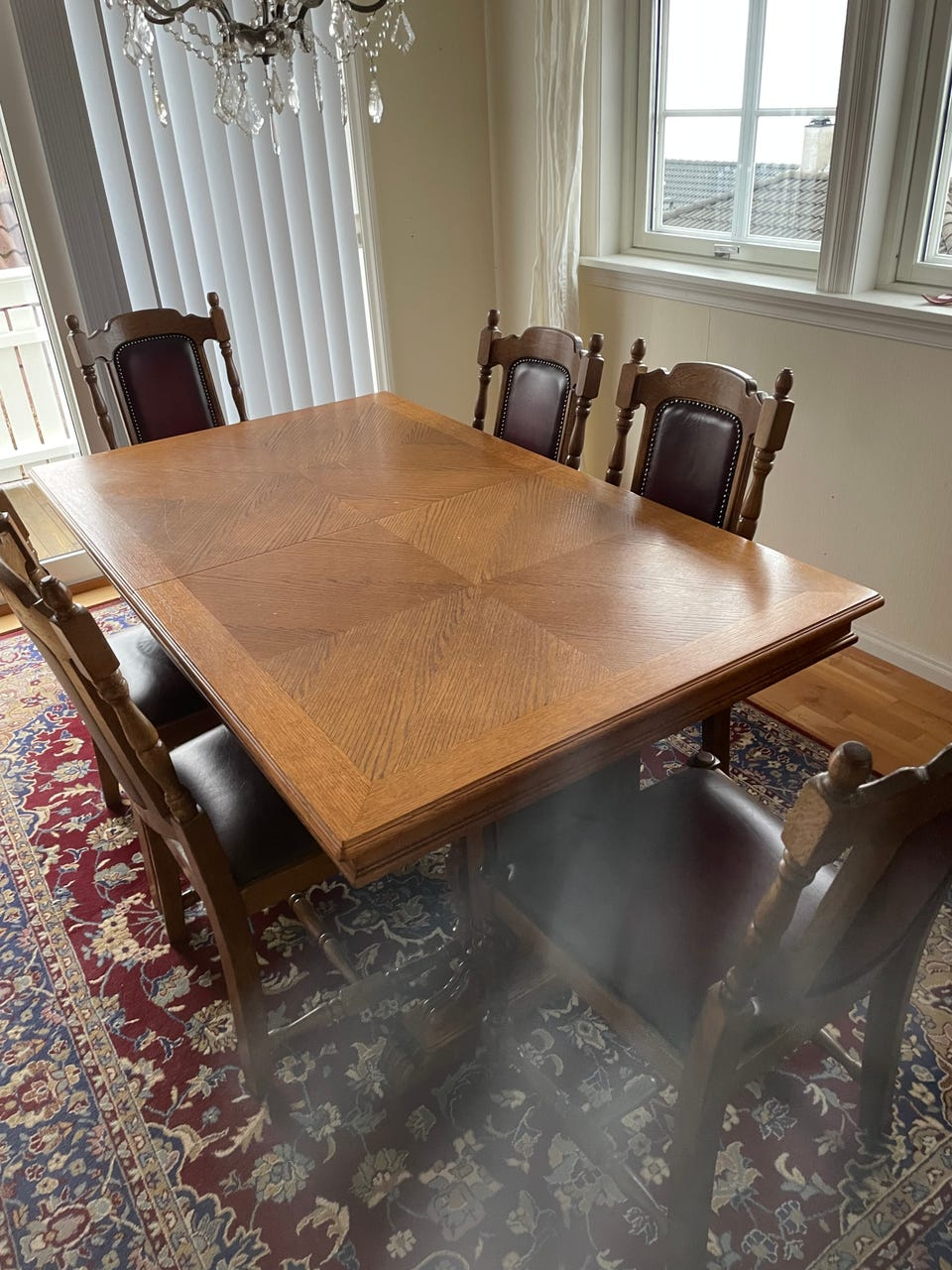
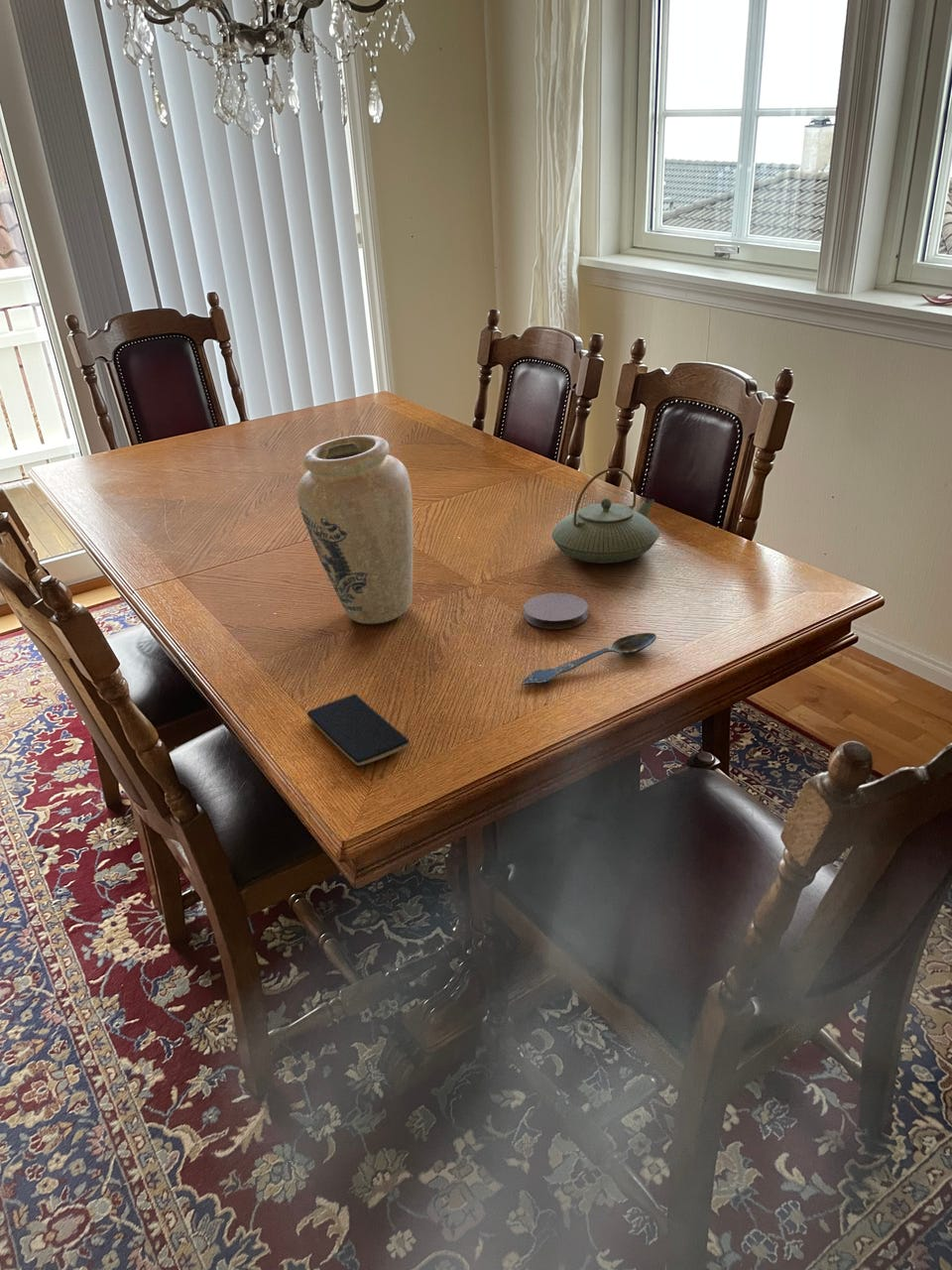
+ vase [297,435,415,625]
+ spoon [521,632,657,686]
+ teapot [550,467,660,565]
+ smartphone [306,693,411,766]
+ coaster [523,592,589,630]
